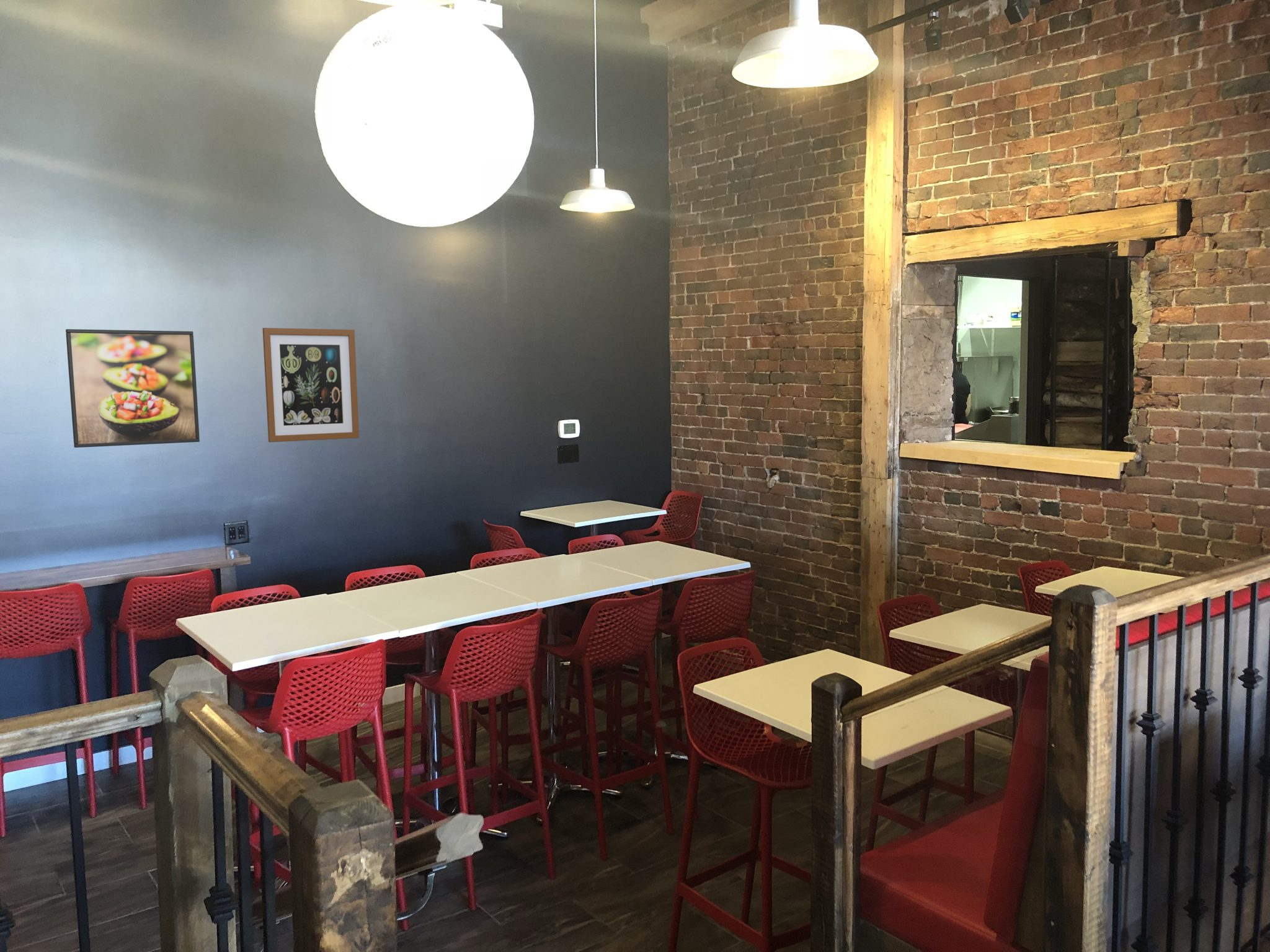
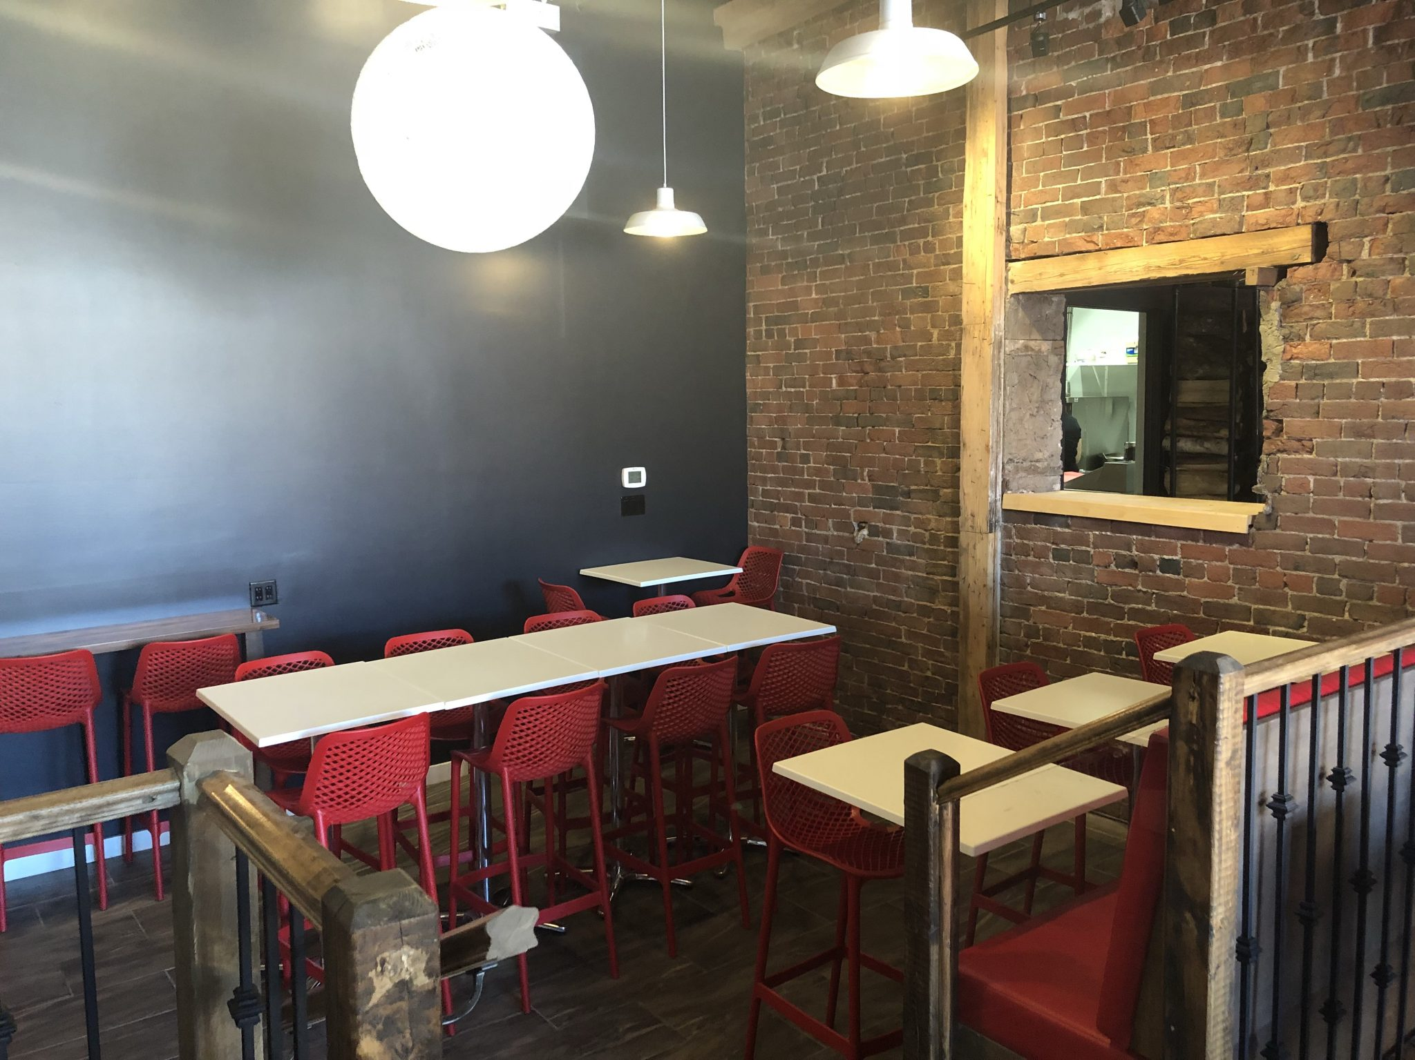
- wall art [262,327,360,443]
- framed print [65,328,200,448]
